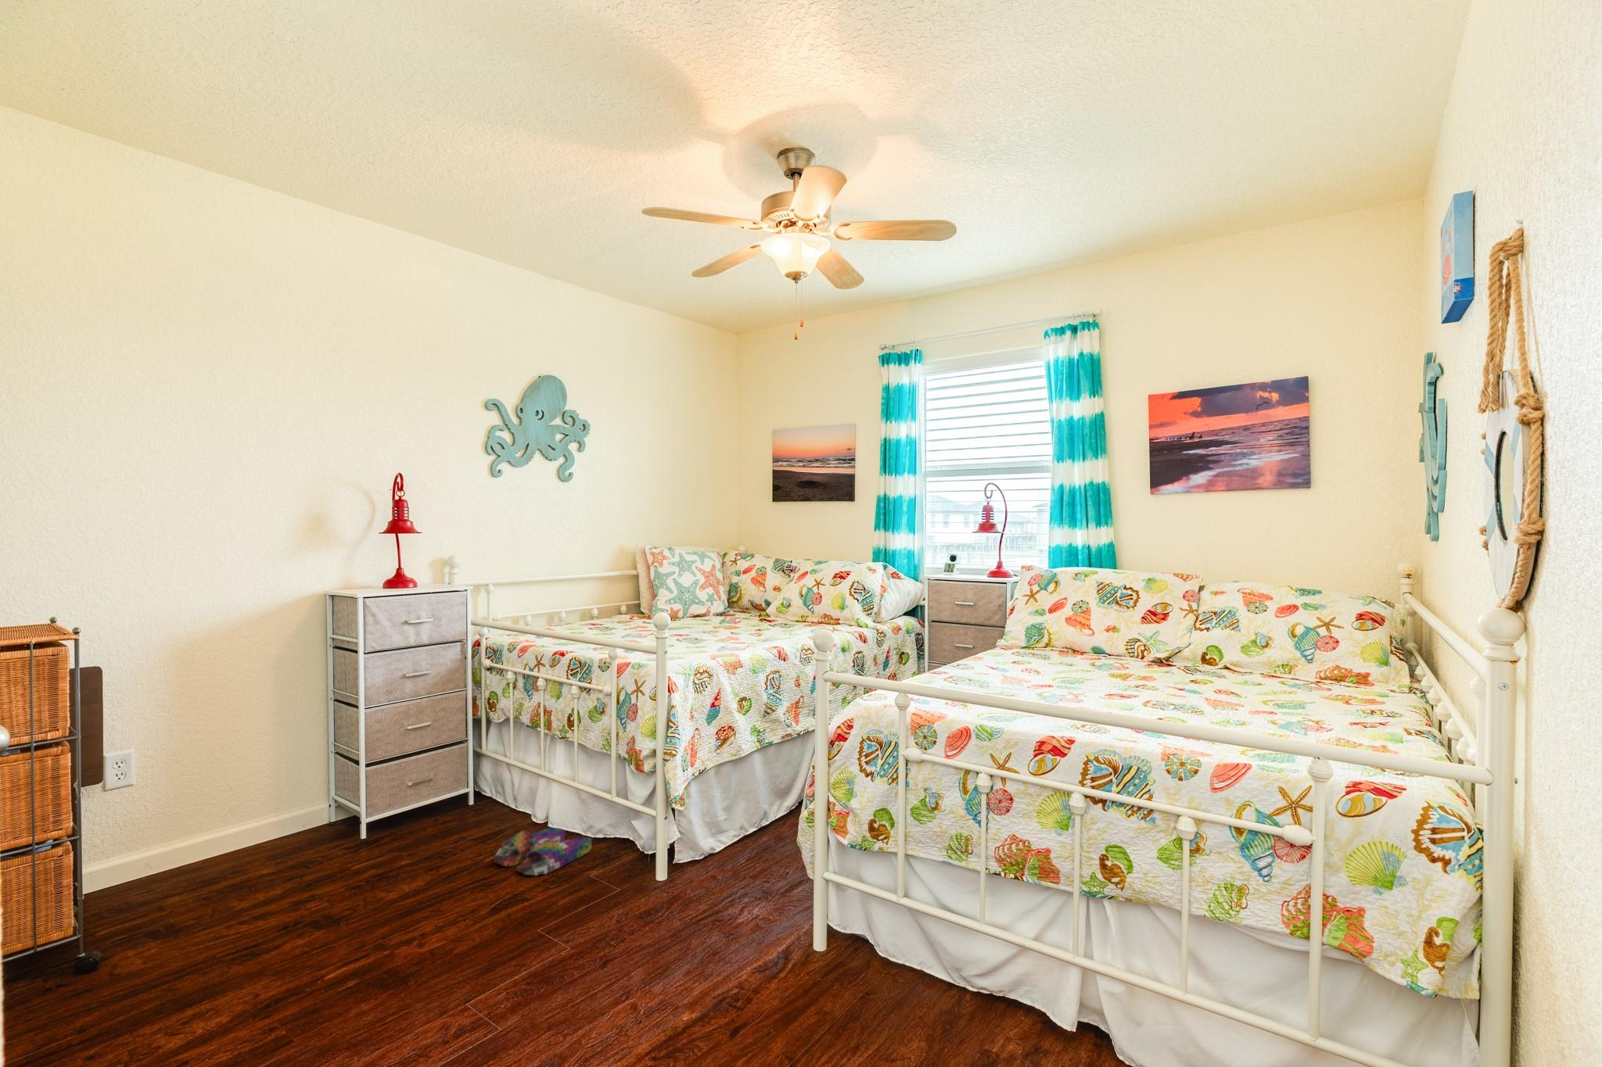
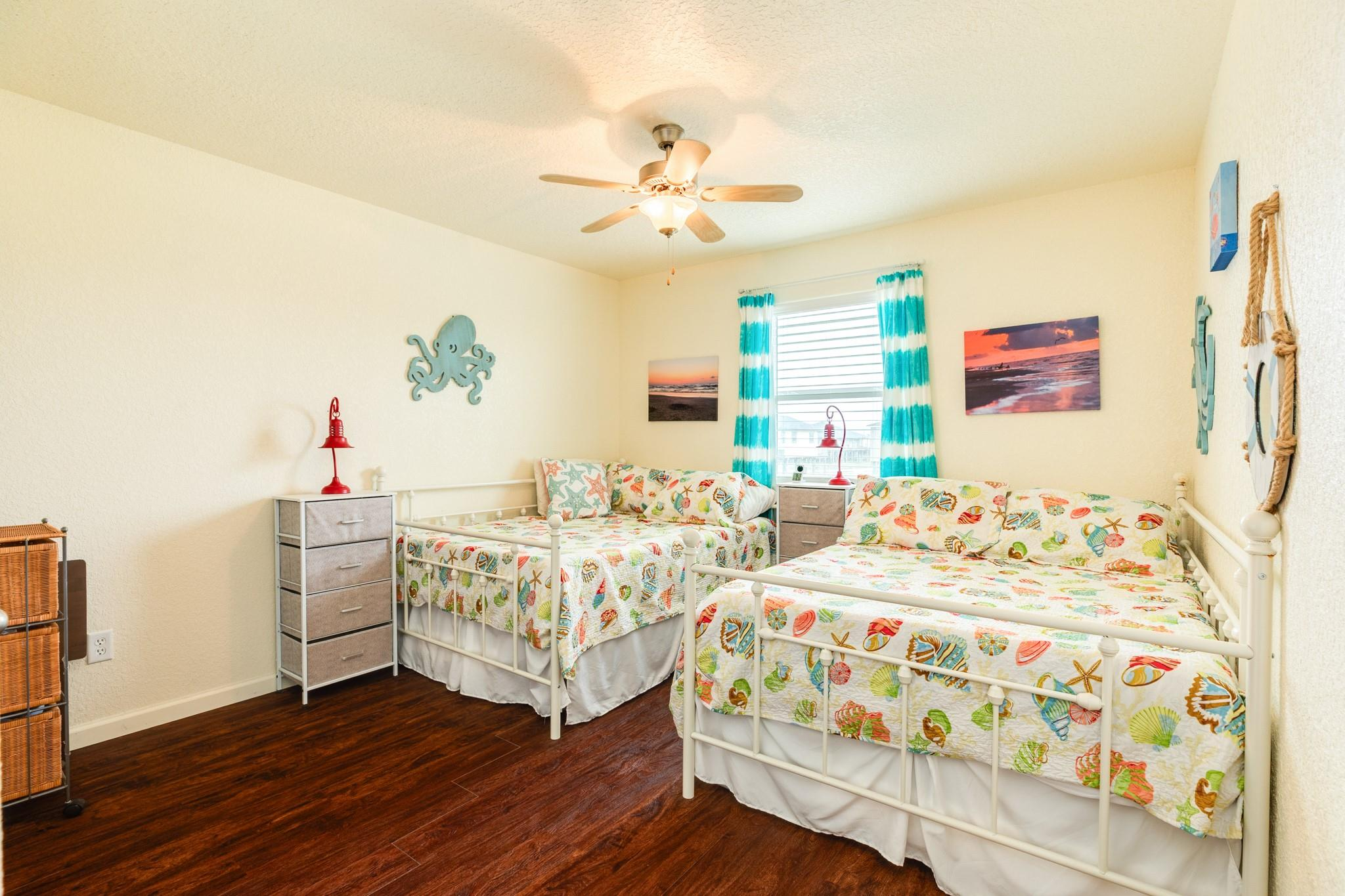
- slippers [494,826,592,876]
